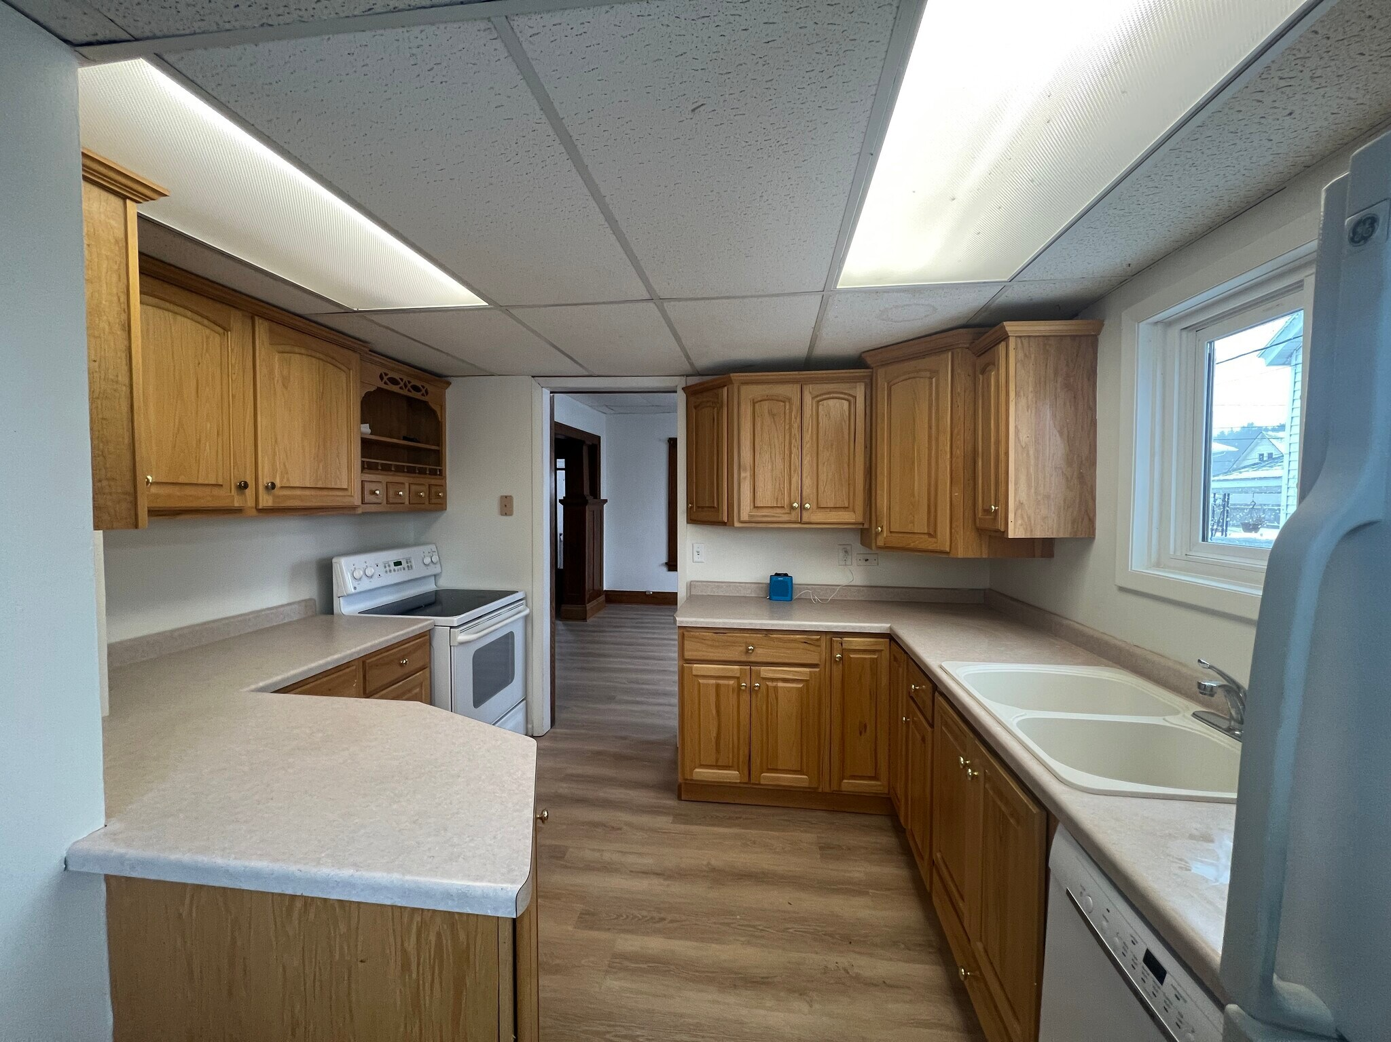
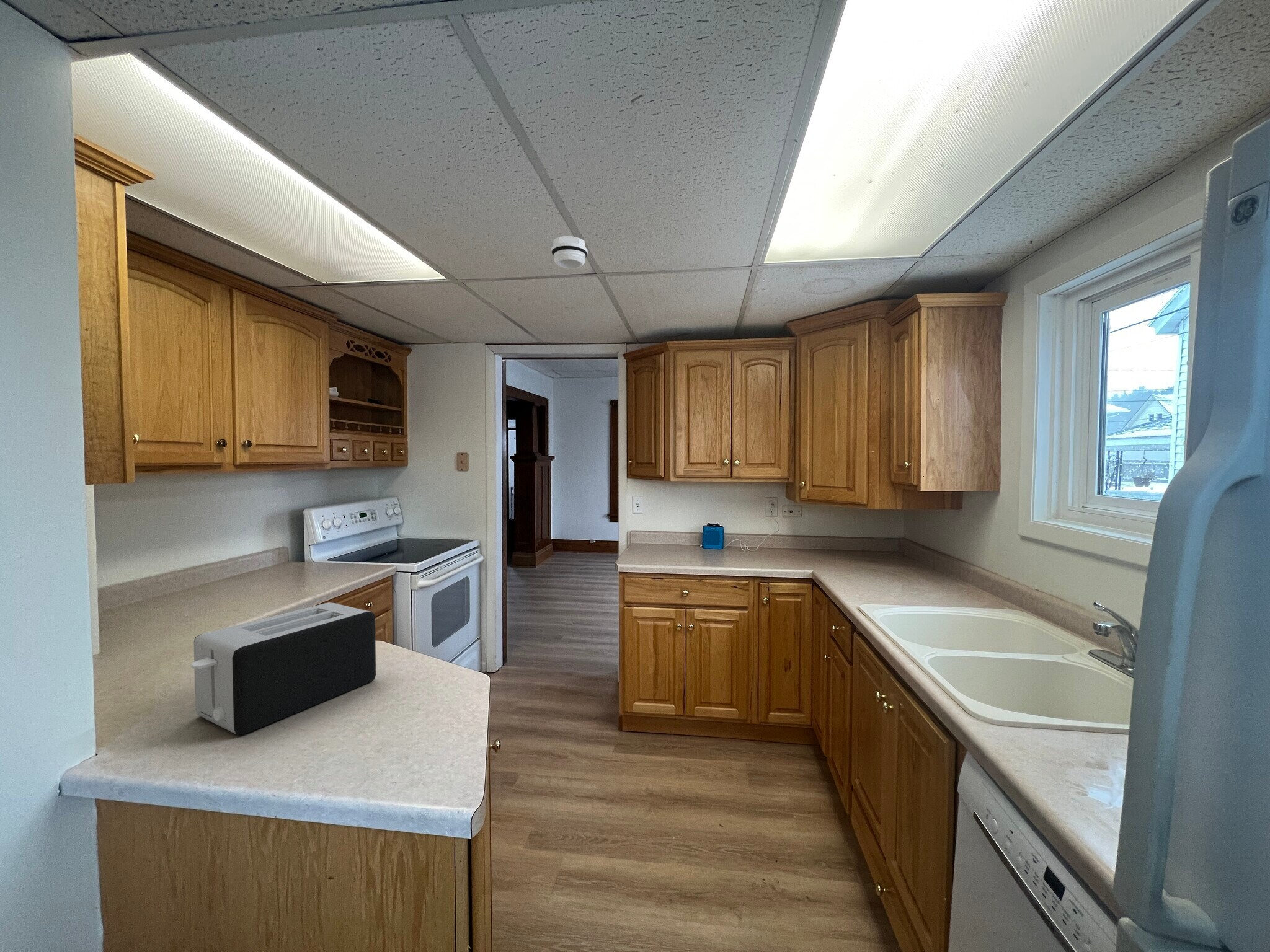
+ toaster [190,602,376,735]
+ smoke detector [551,236,588,270]
